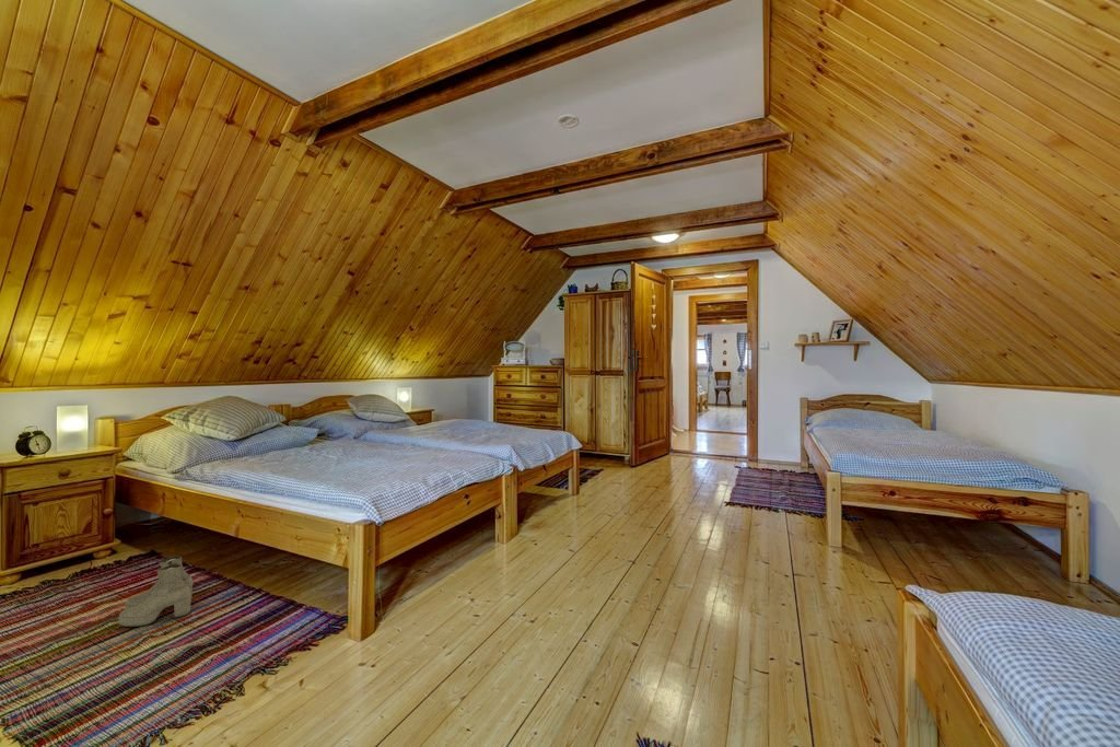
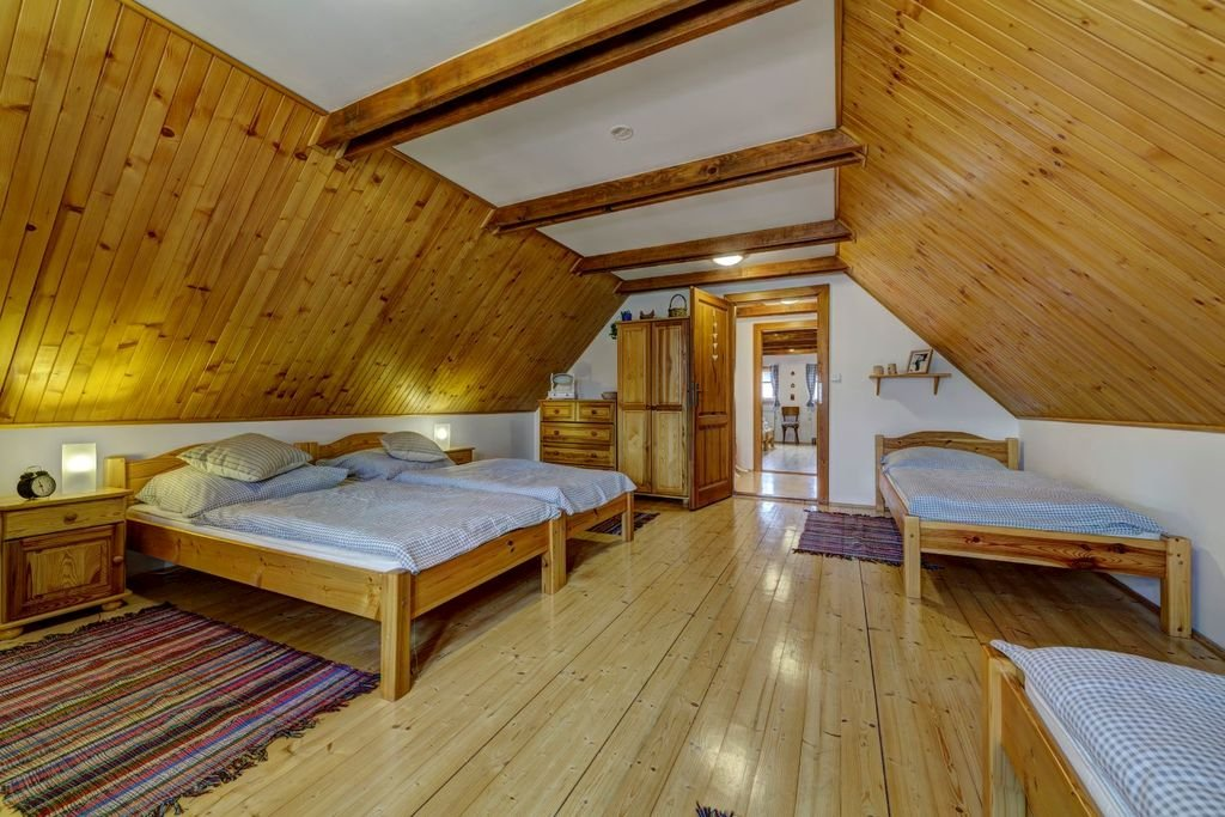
- boots [117,556,194,628]
